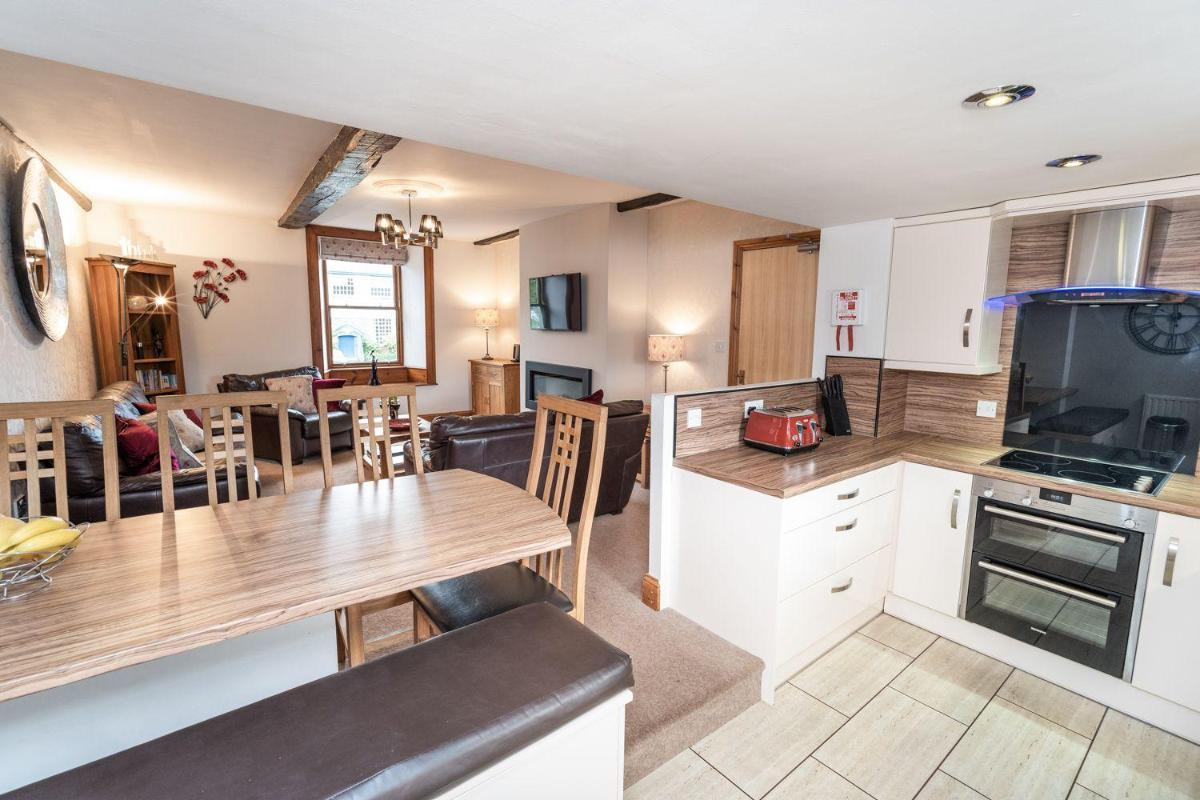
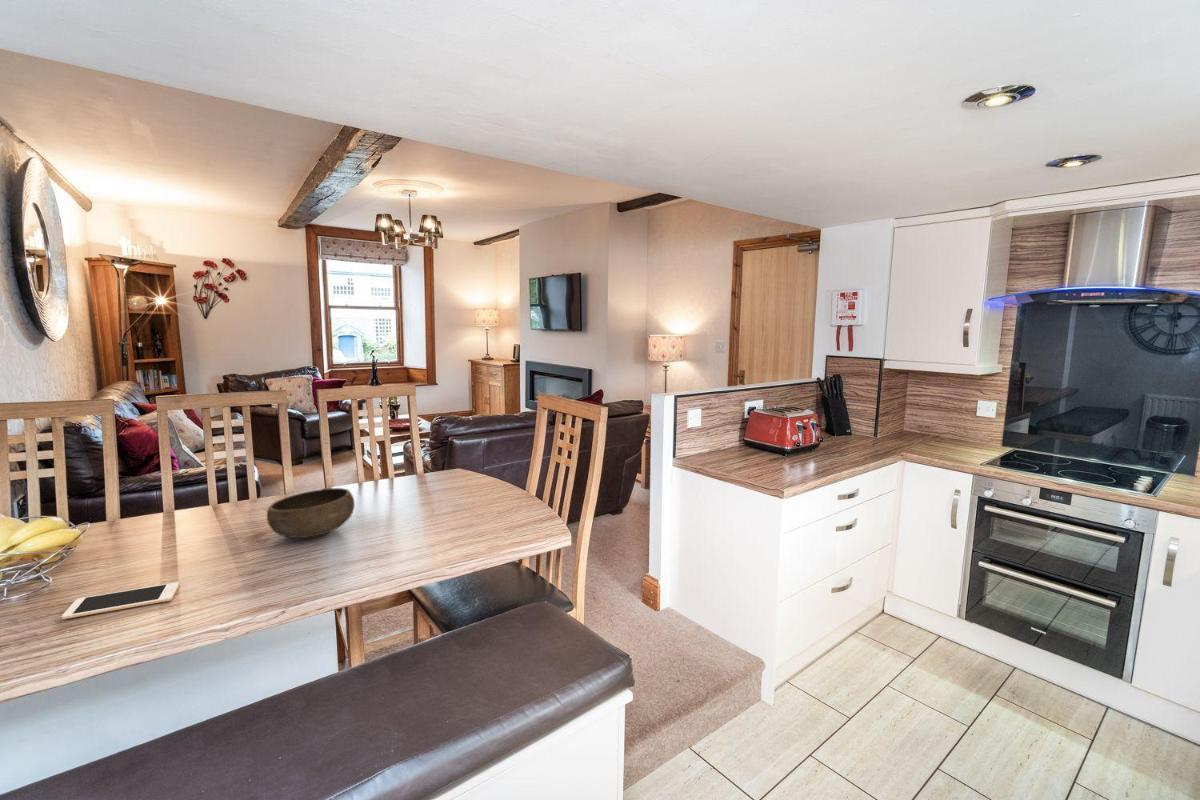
+ cell phone [61,581,180,620]
+ bowl [266,487,356,539]
